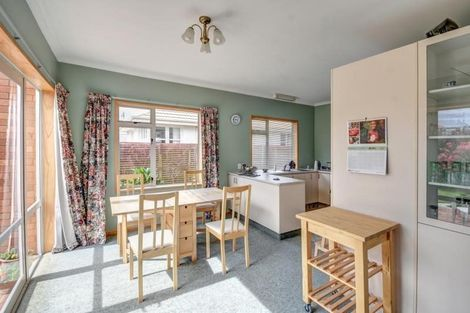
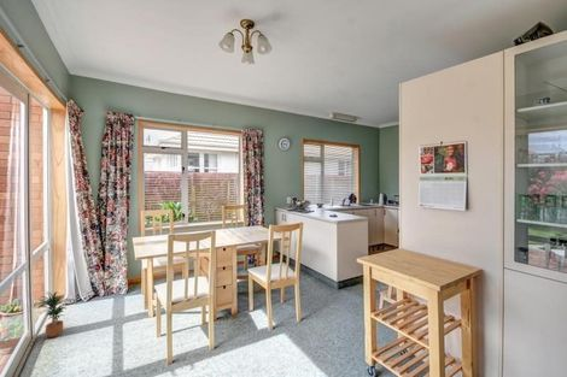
+ potted plant [37,290,66,338]
